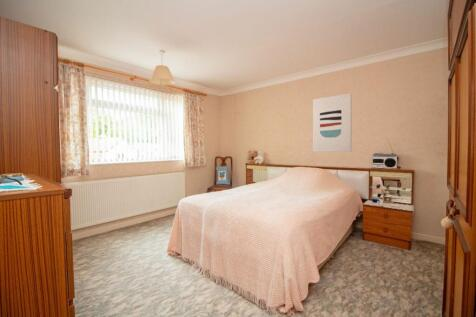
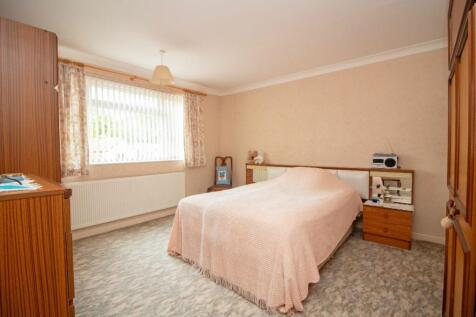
- wall art [312,92,353,153]
